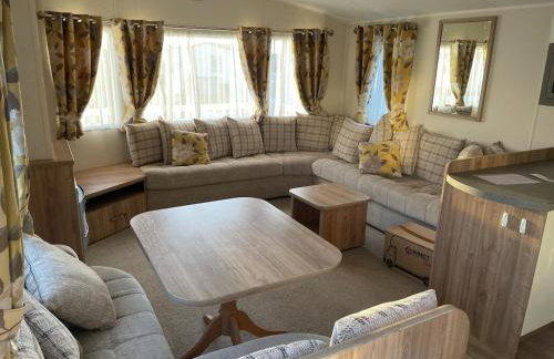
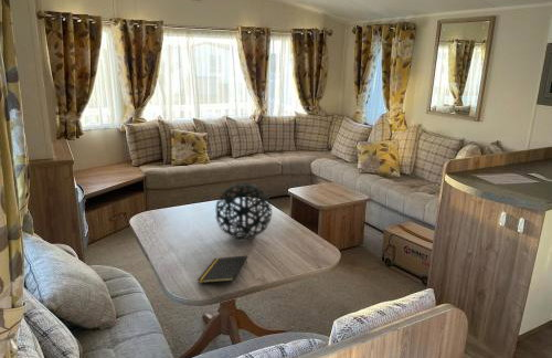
+ decorative orb [214,182,273,241]
+ notepad [197,255,248,284]
